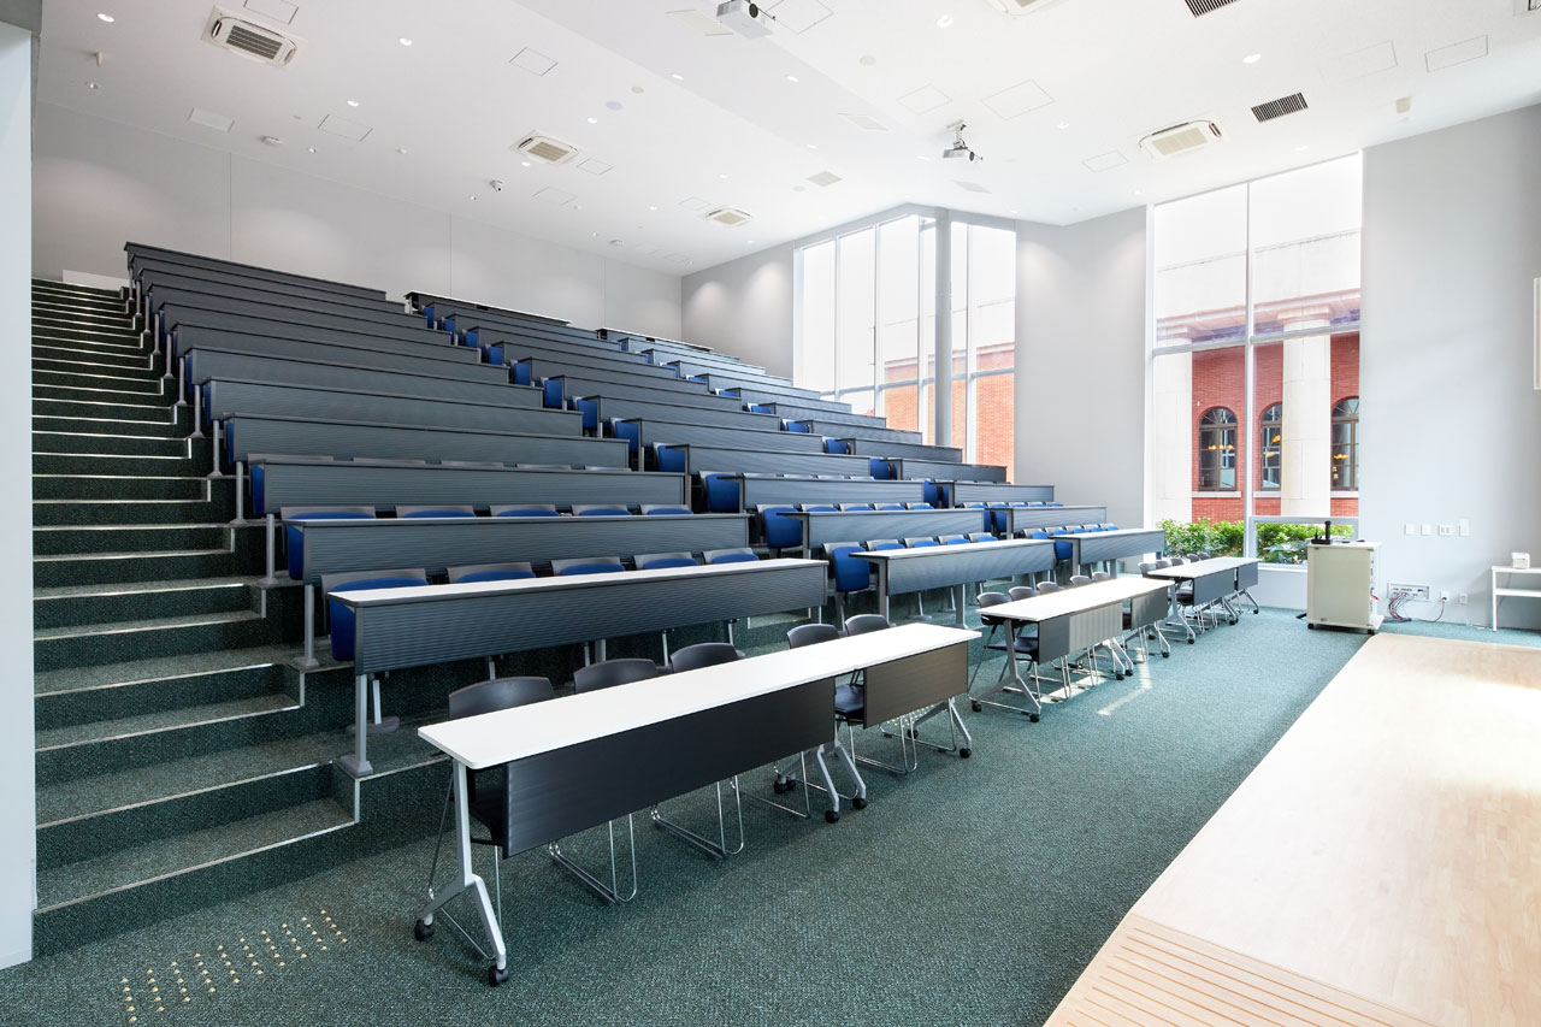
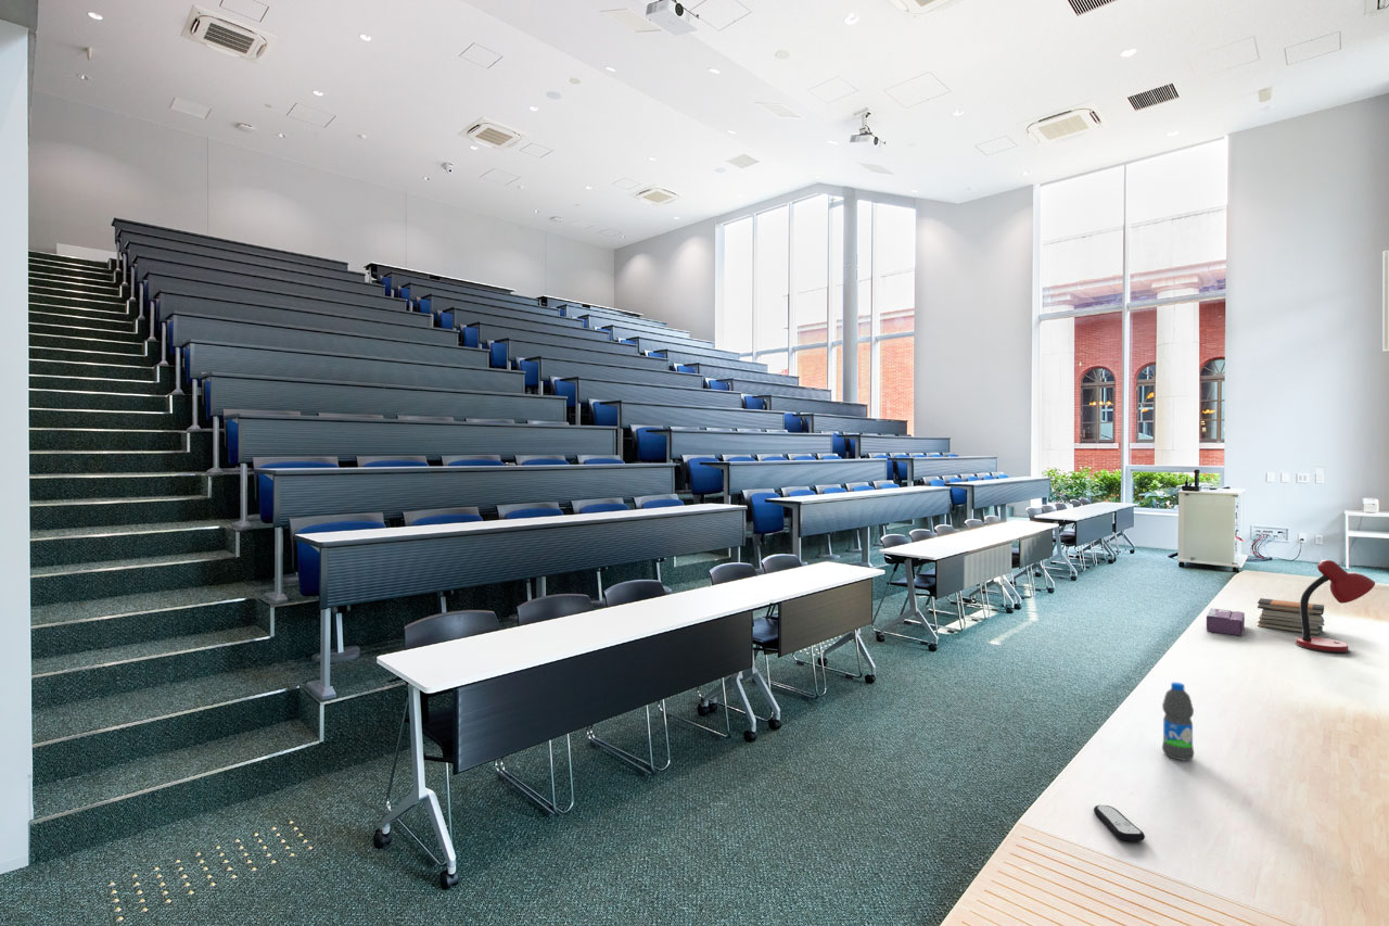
+ desk lamp [1295,559,1376,654]
+ remote control [1093,804,1146,842]
+ book stack [1257,597,1325,636]
+ water bottle [1161,682,1195,762]
+ tissue box [1206,607,1246,636]
